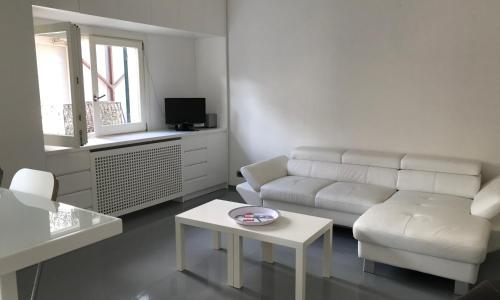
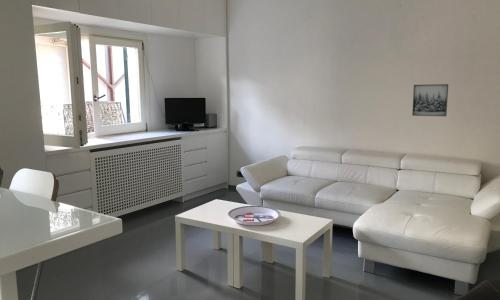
+ wall art [411,83,449,117]
